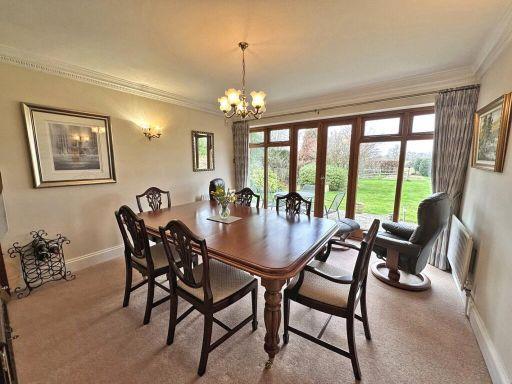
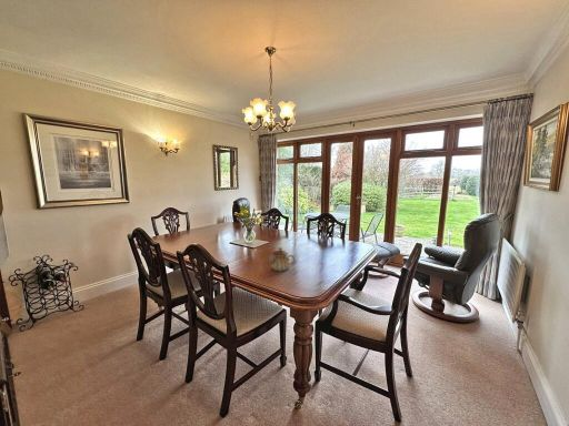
+ teapot [267,246,296,273]
